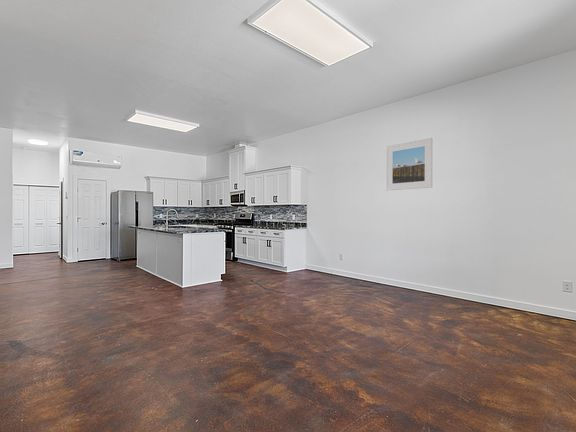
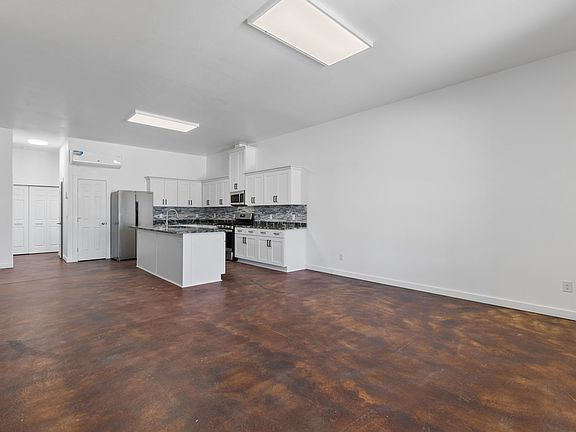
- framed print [385,137,433,192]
